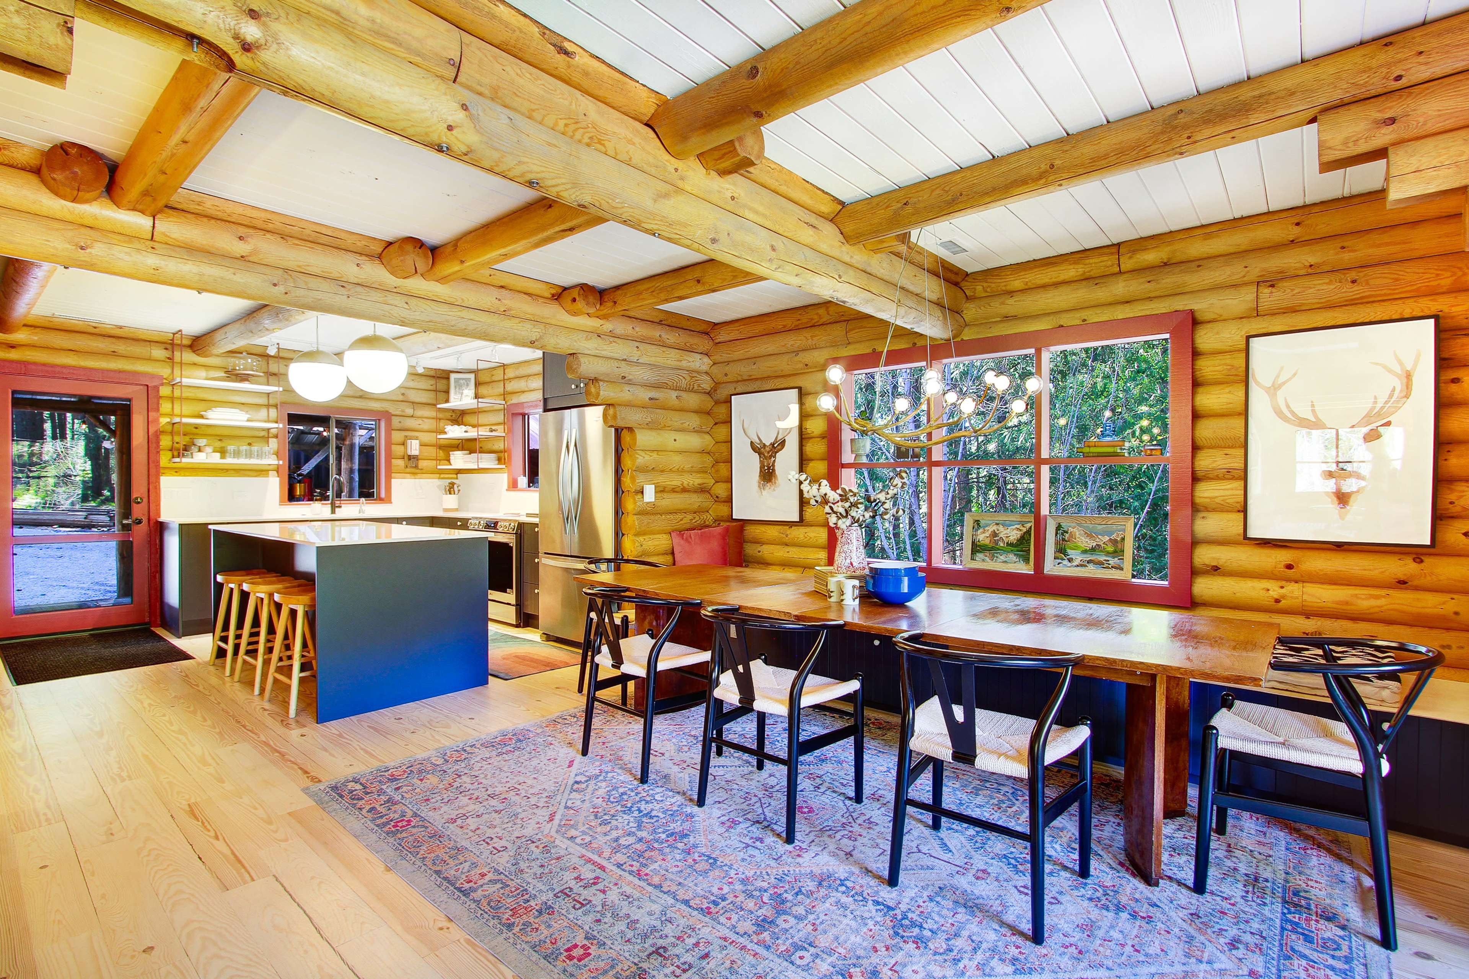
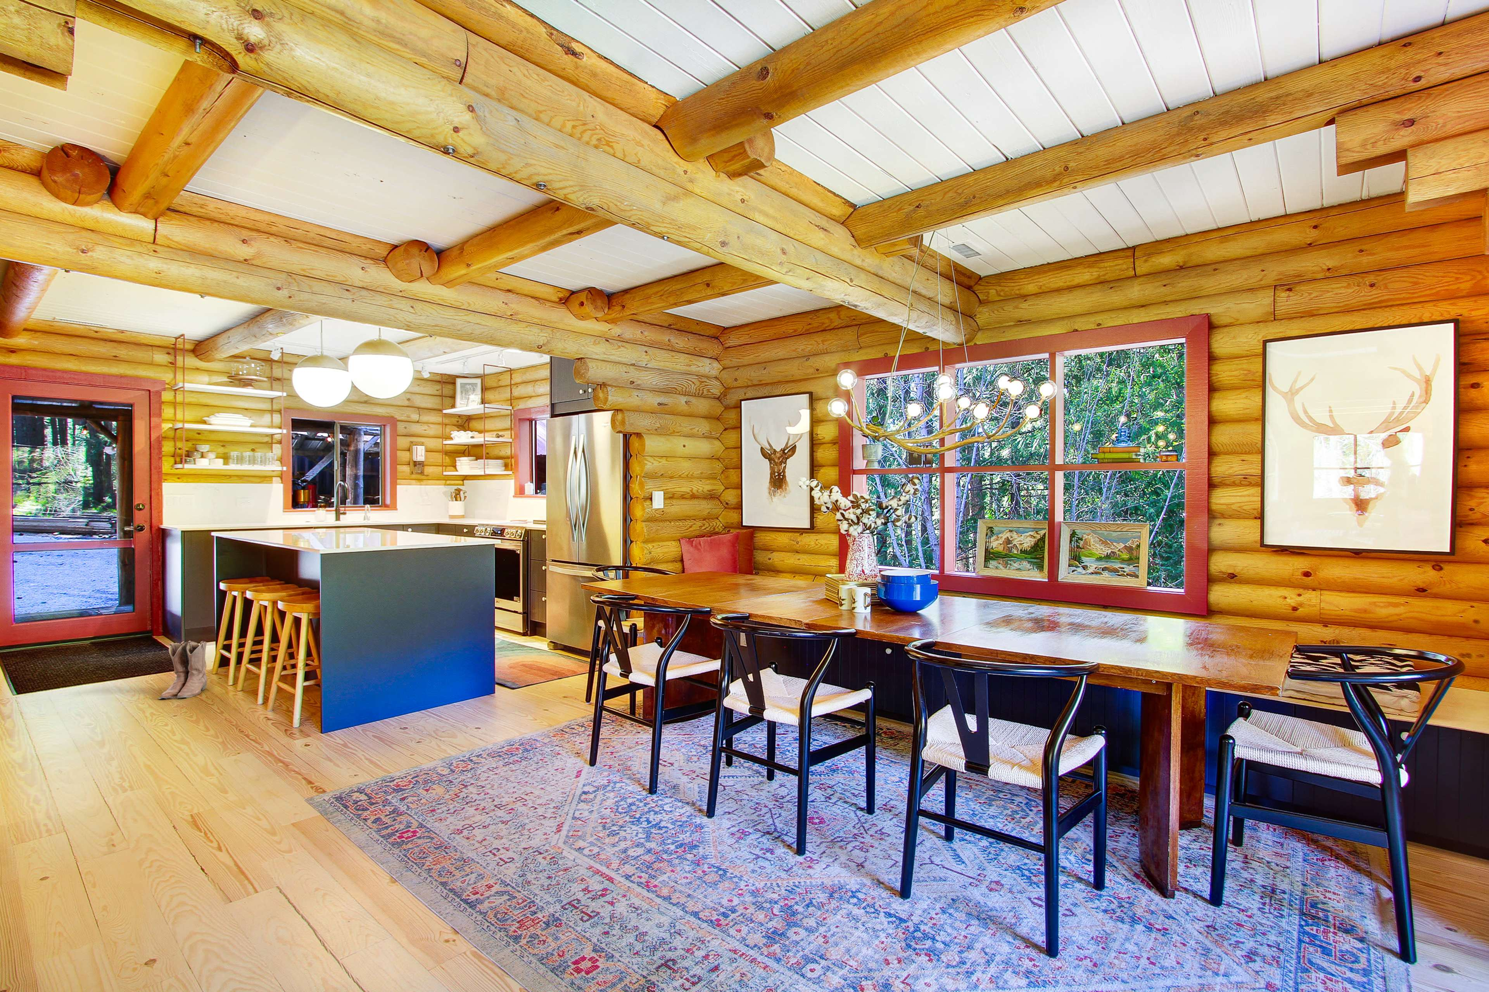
+ boots [158,640,208,700]
